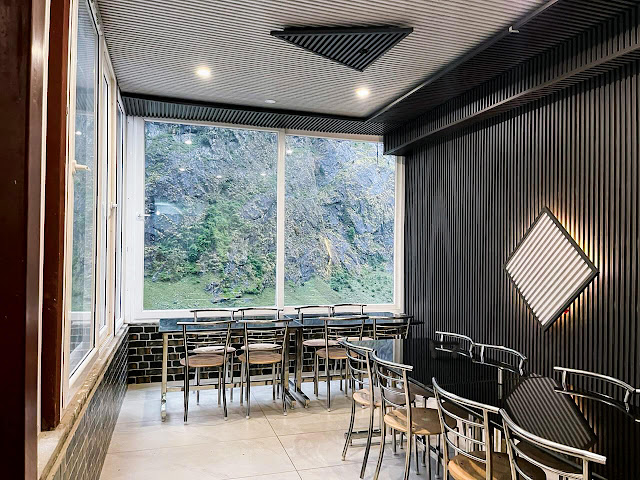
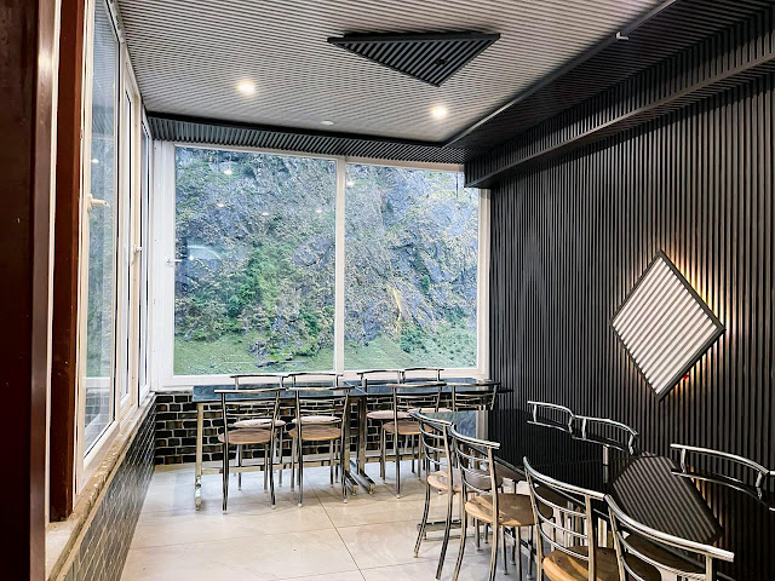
- napkin holder [428,339,462,360]
